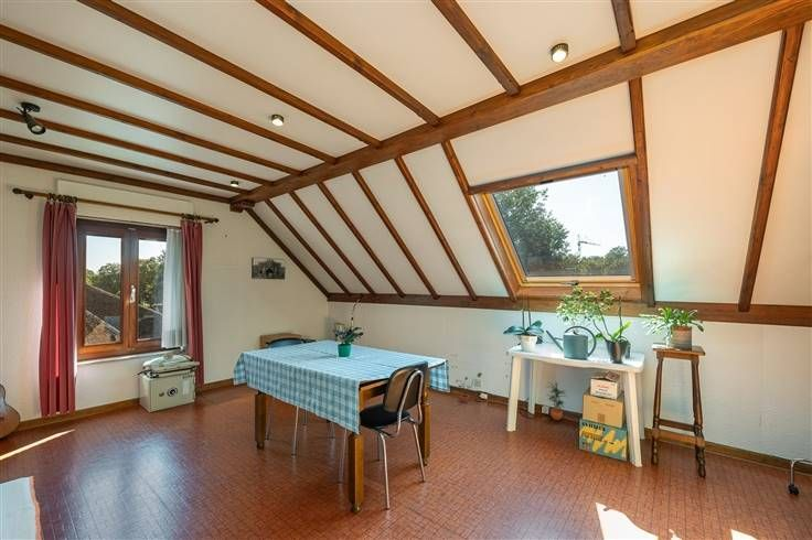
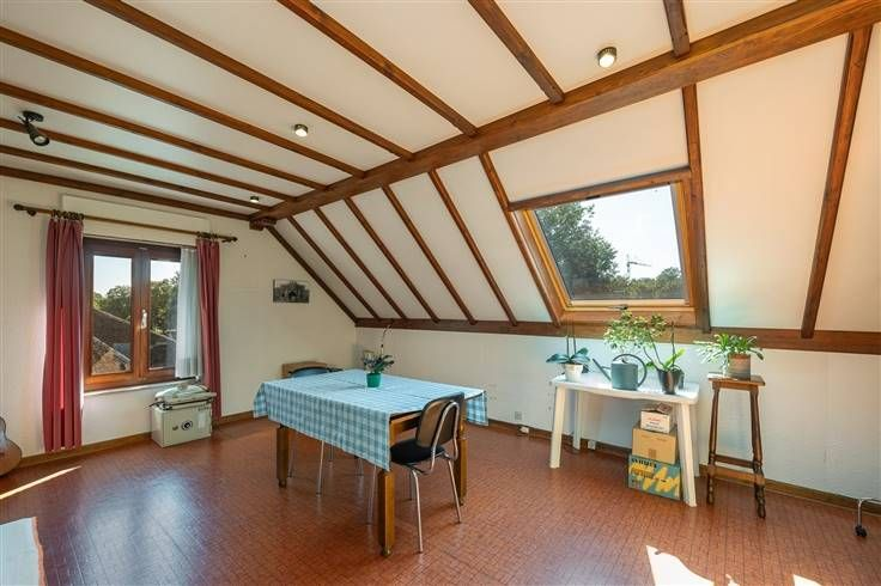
- potted plant [456,371,483,403]
- potted plant [547,380,568,421]
